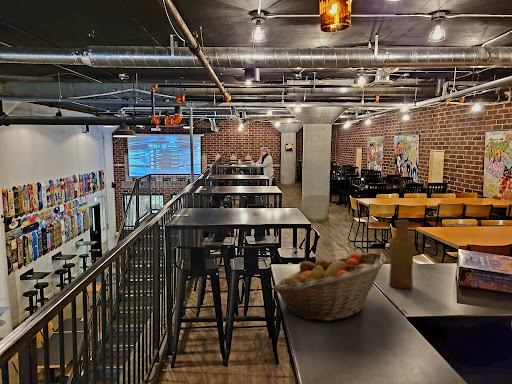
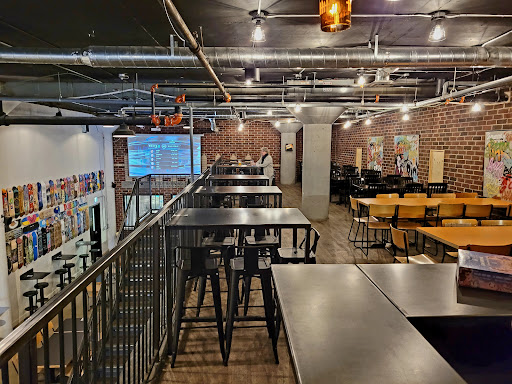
- vase [388,219,415,290]
- fruit basket [273,251,387,322]
